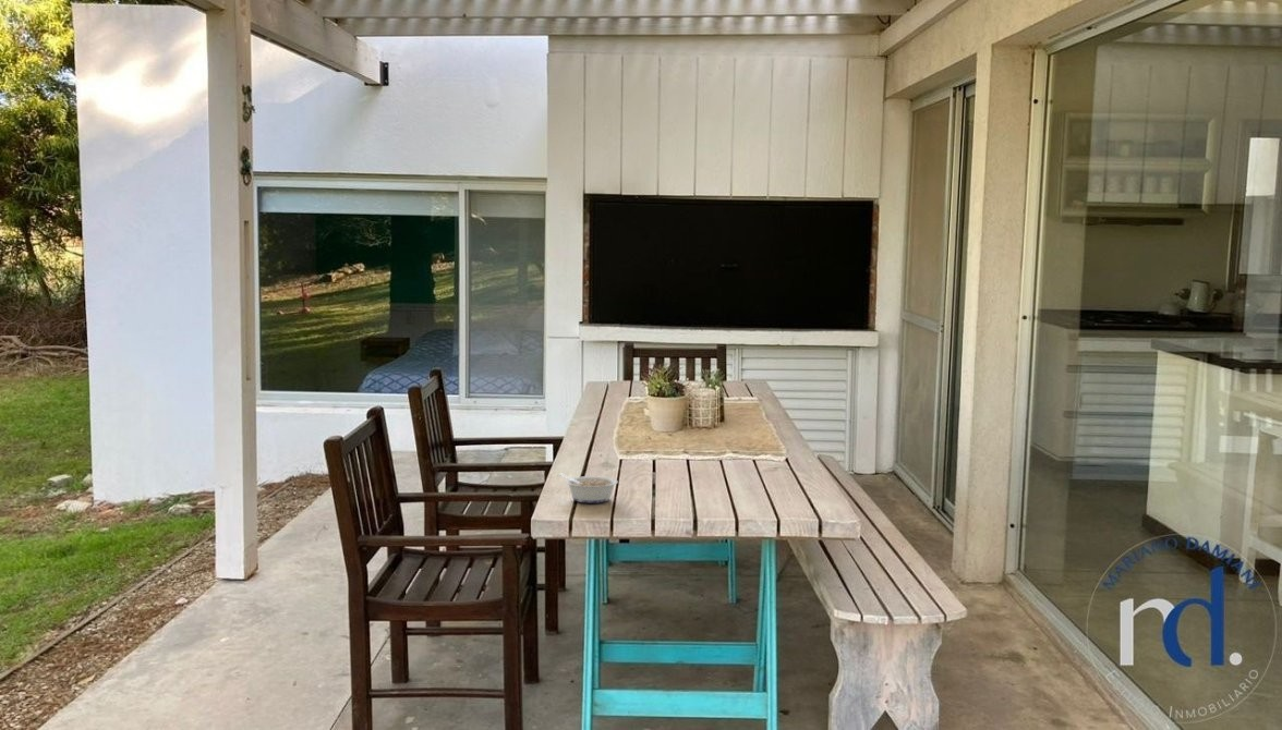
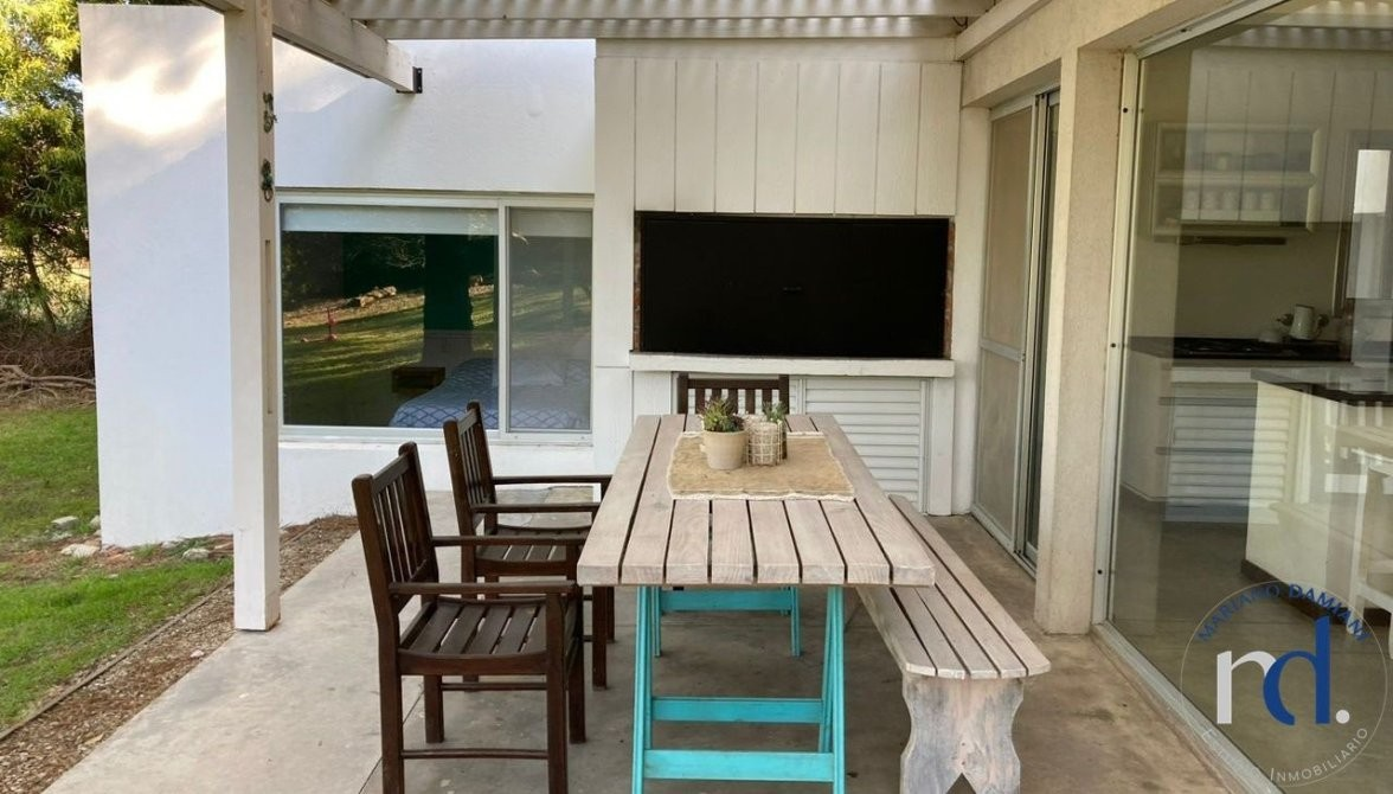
- legume [558,473,619,503]
